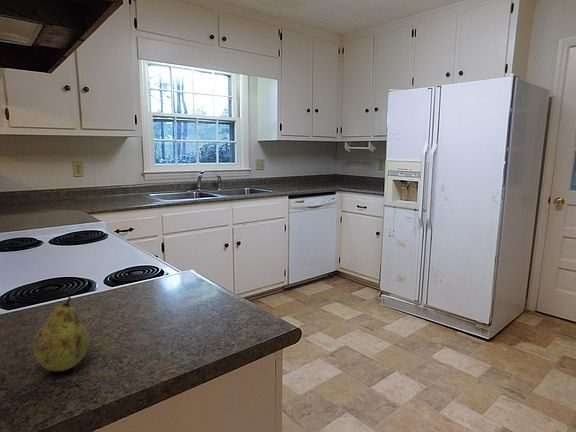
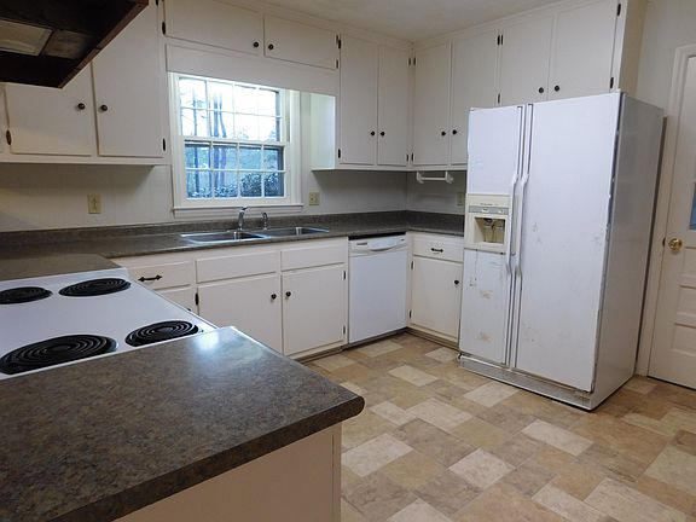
- fruit [32,296,90,372]
